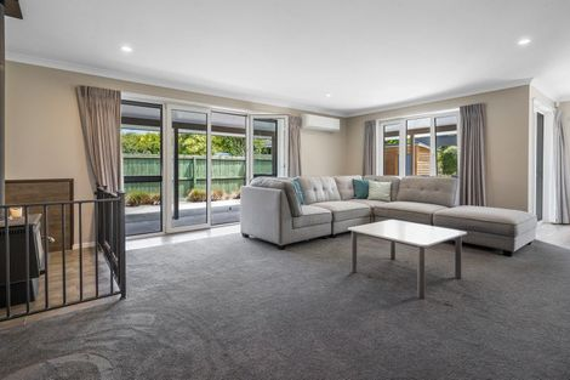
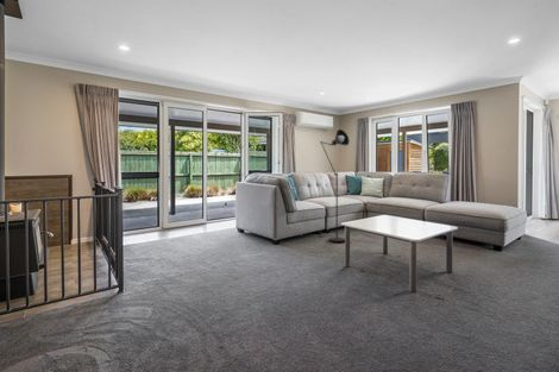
+ floor lamp [316,128,351,244]
